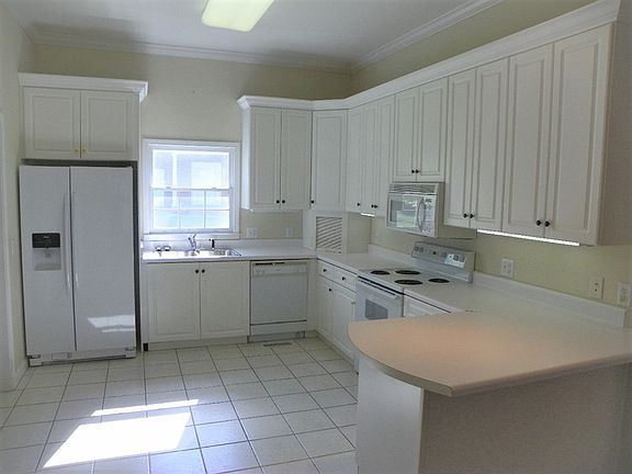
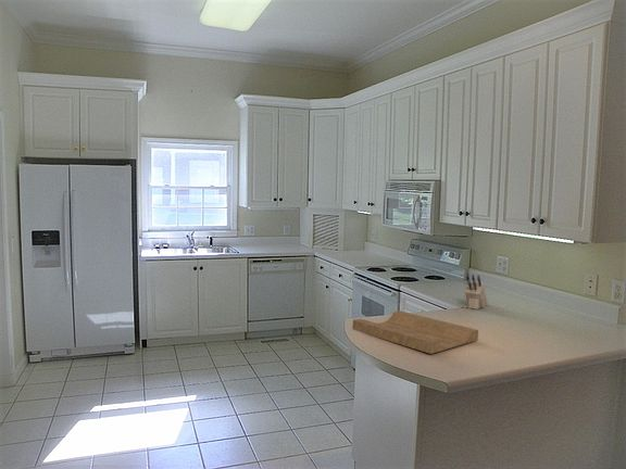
+ knife block [464,272,489,310]
+ cutting board [352,309,479,355]
